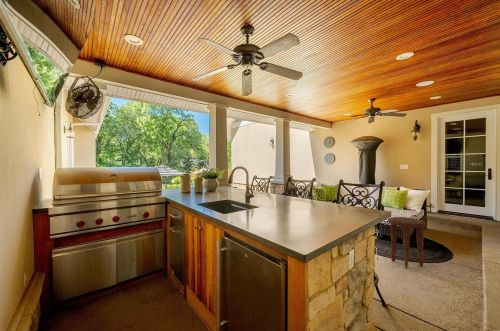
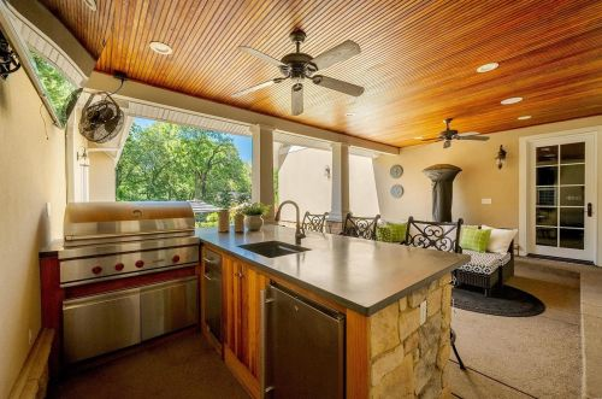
- side table [387,216,427,269]
